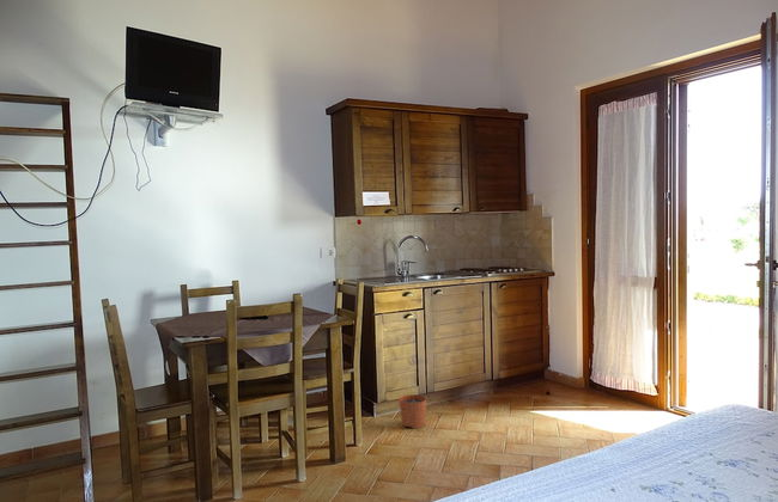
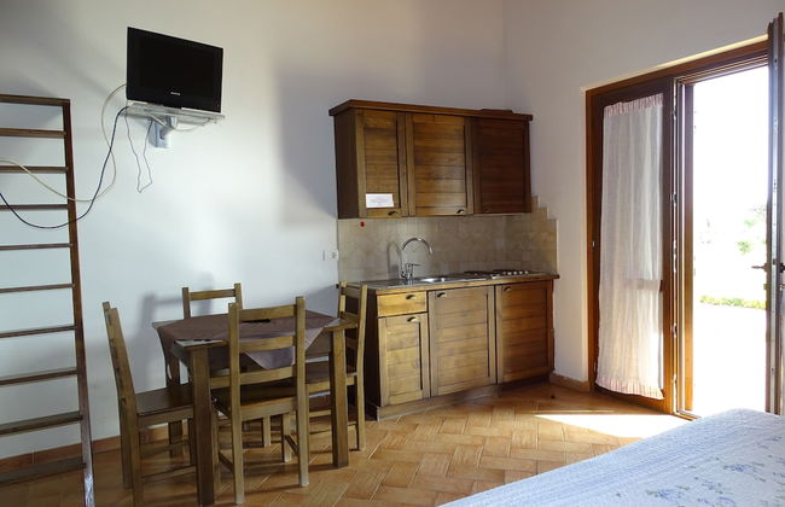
- plant pot [397,385,428,429]
